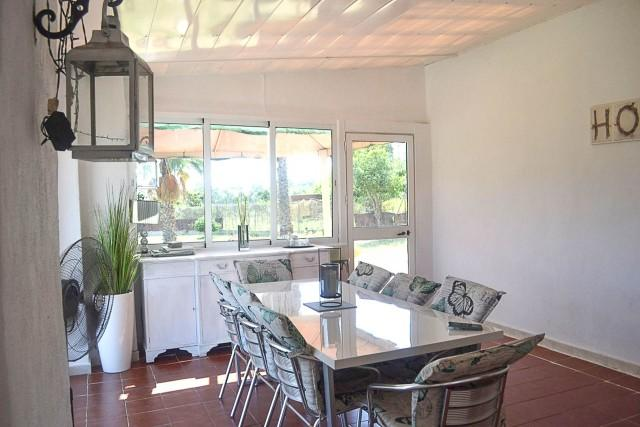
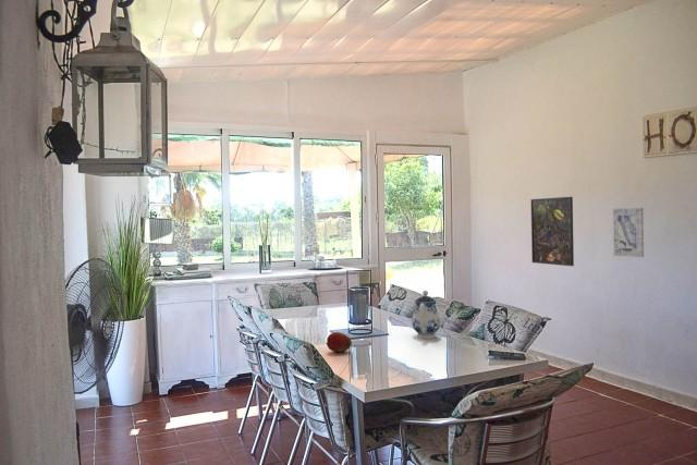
+ fruit [325,331,353,354]
+ teapot [411,290,441,340]
+ wall art [612,207,645,258]
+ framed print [530,196,575,267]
